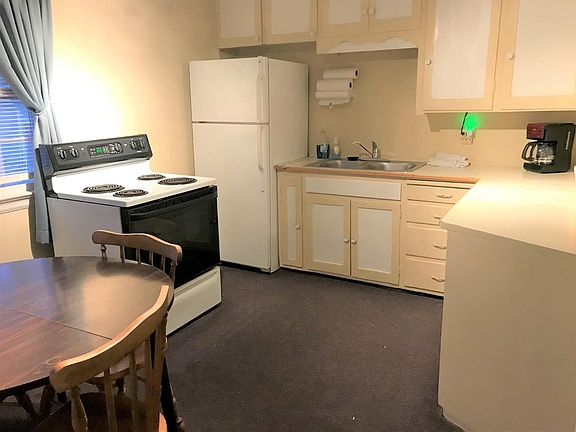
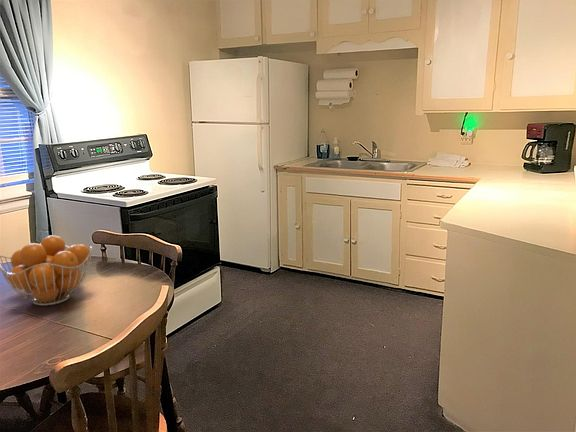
+ fruit basket [0,234,93,307]
